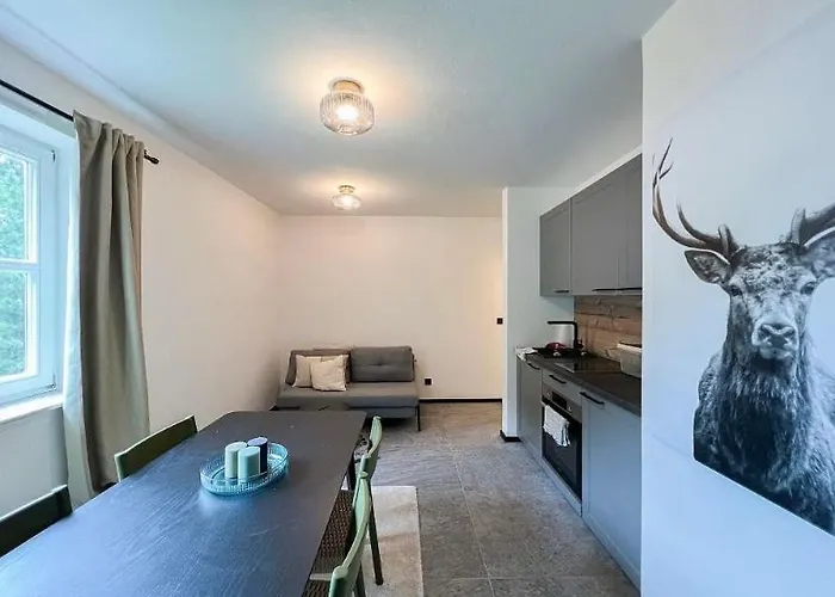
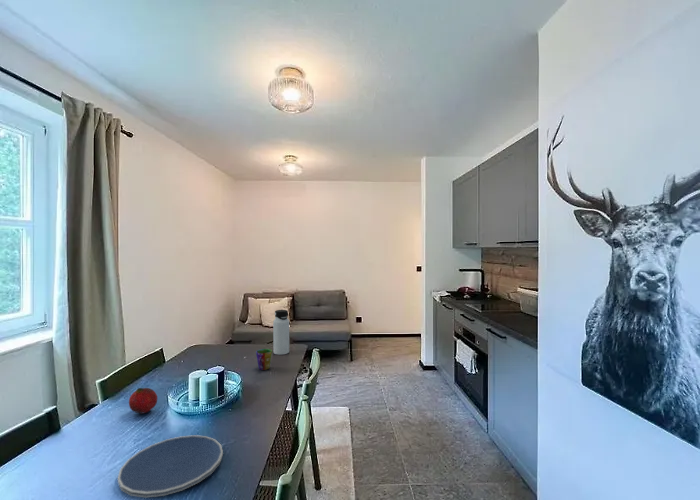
+ water bottle [272,309,290,356]
+ plate [117,434,224,498]
+ cup [255,348,273,371]
+ fruit [128,387,158,415]
